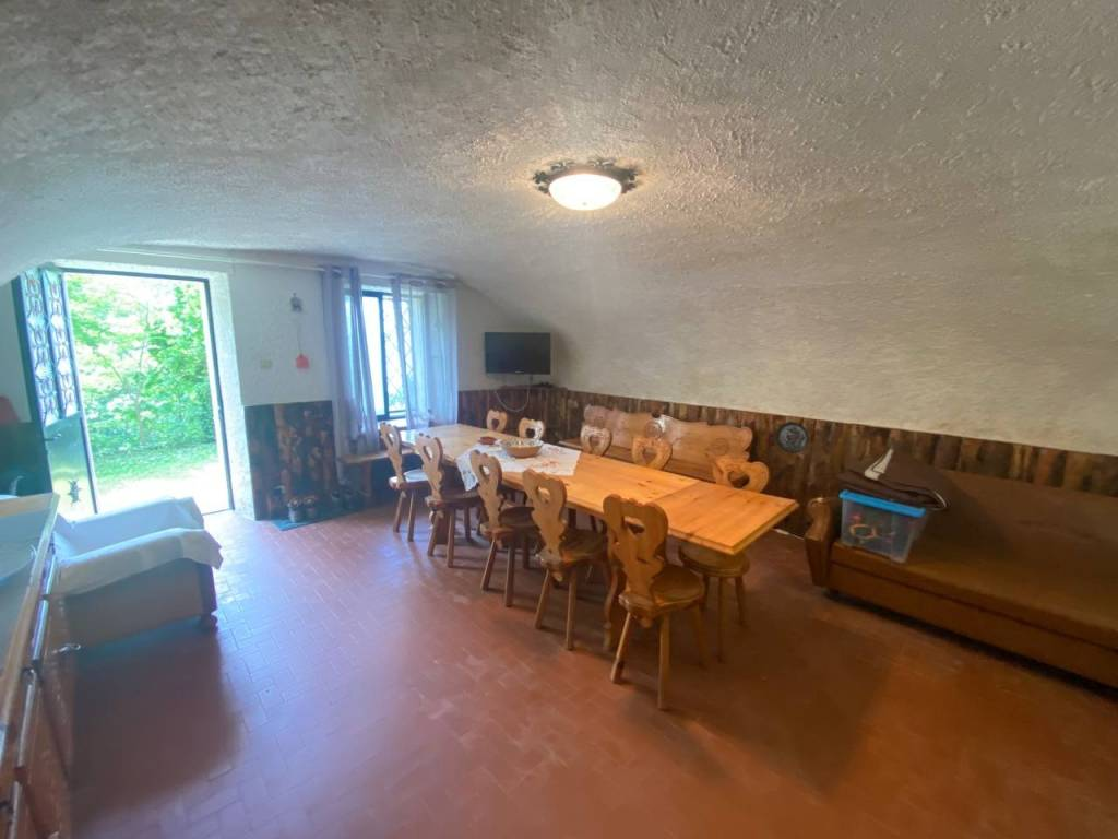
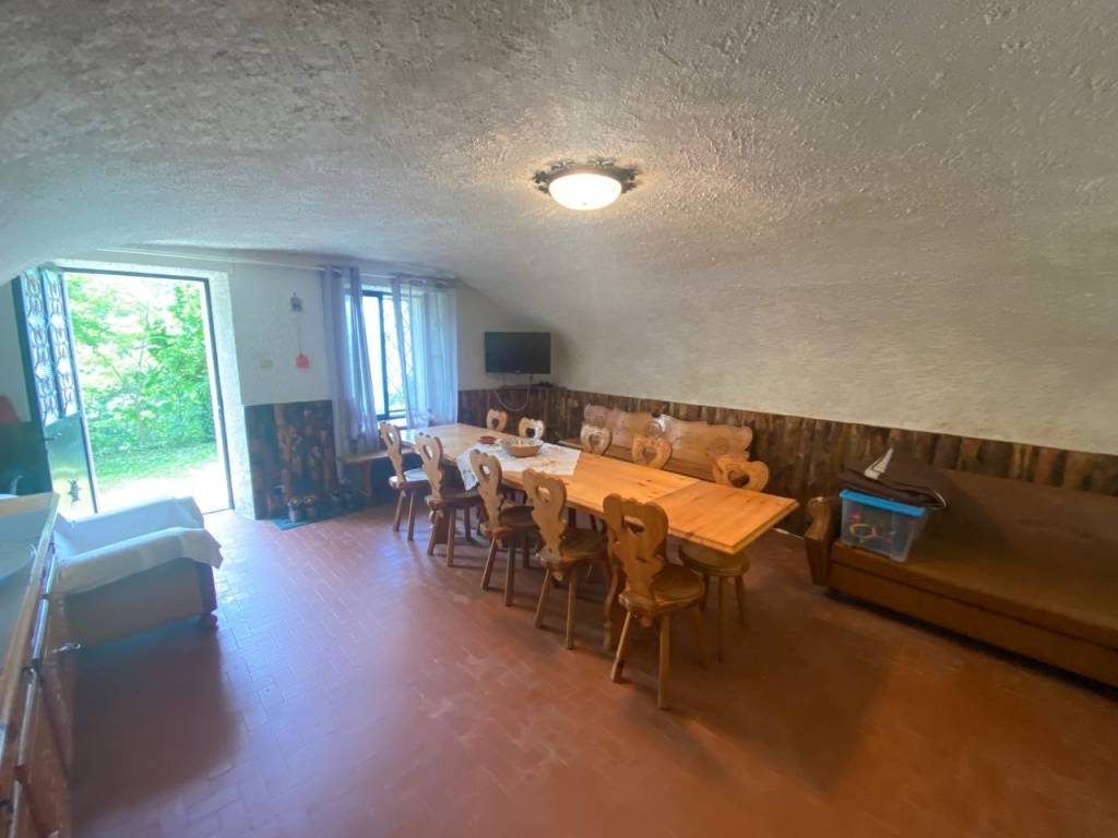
- decorative plate [774,421,810,454]
